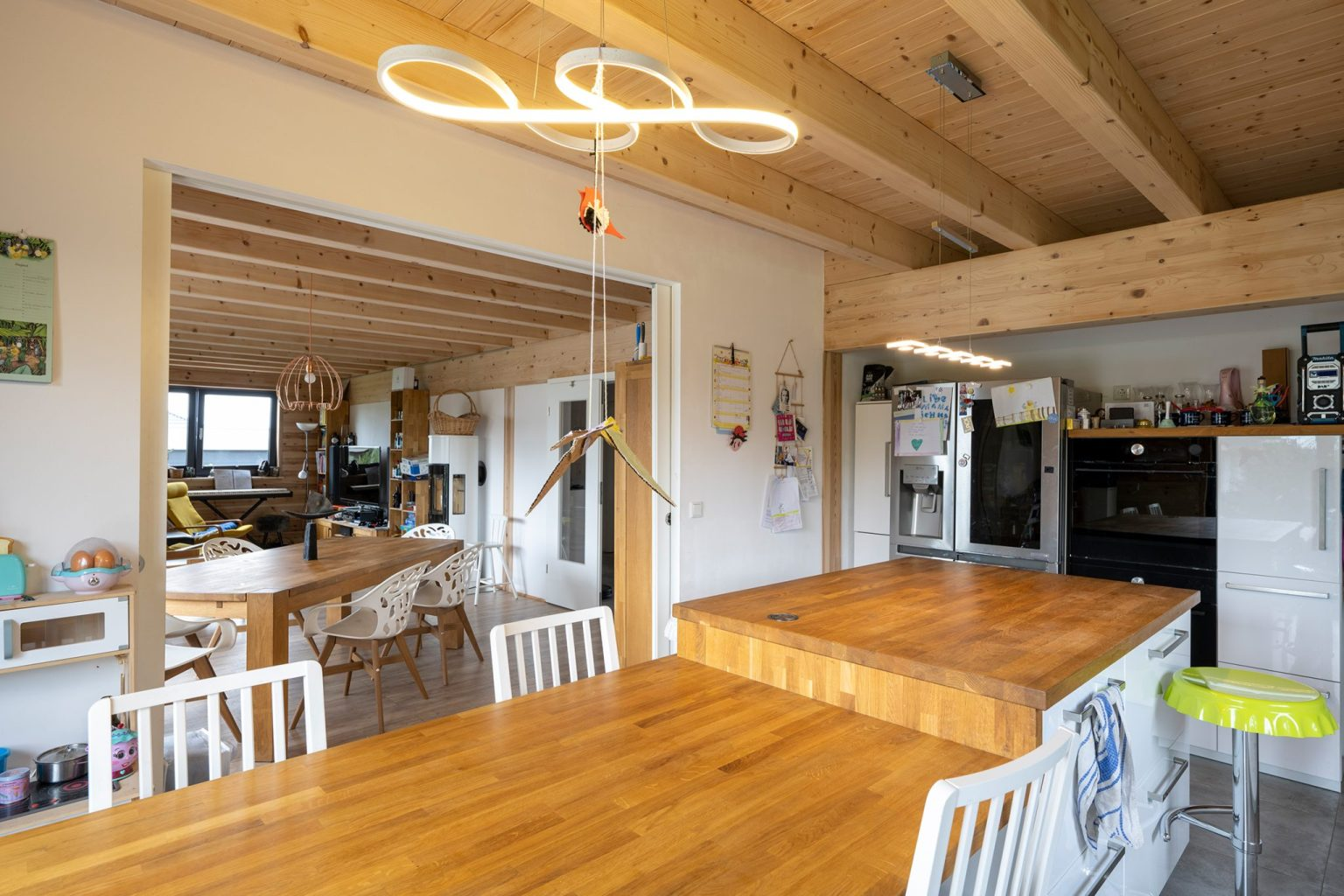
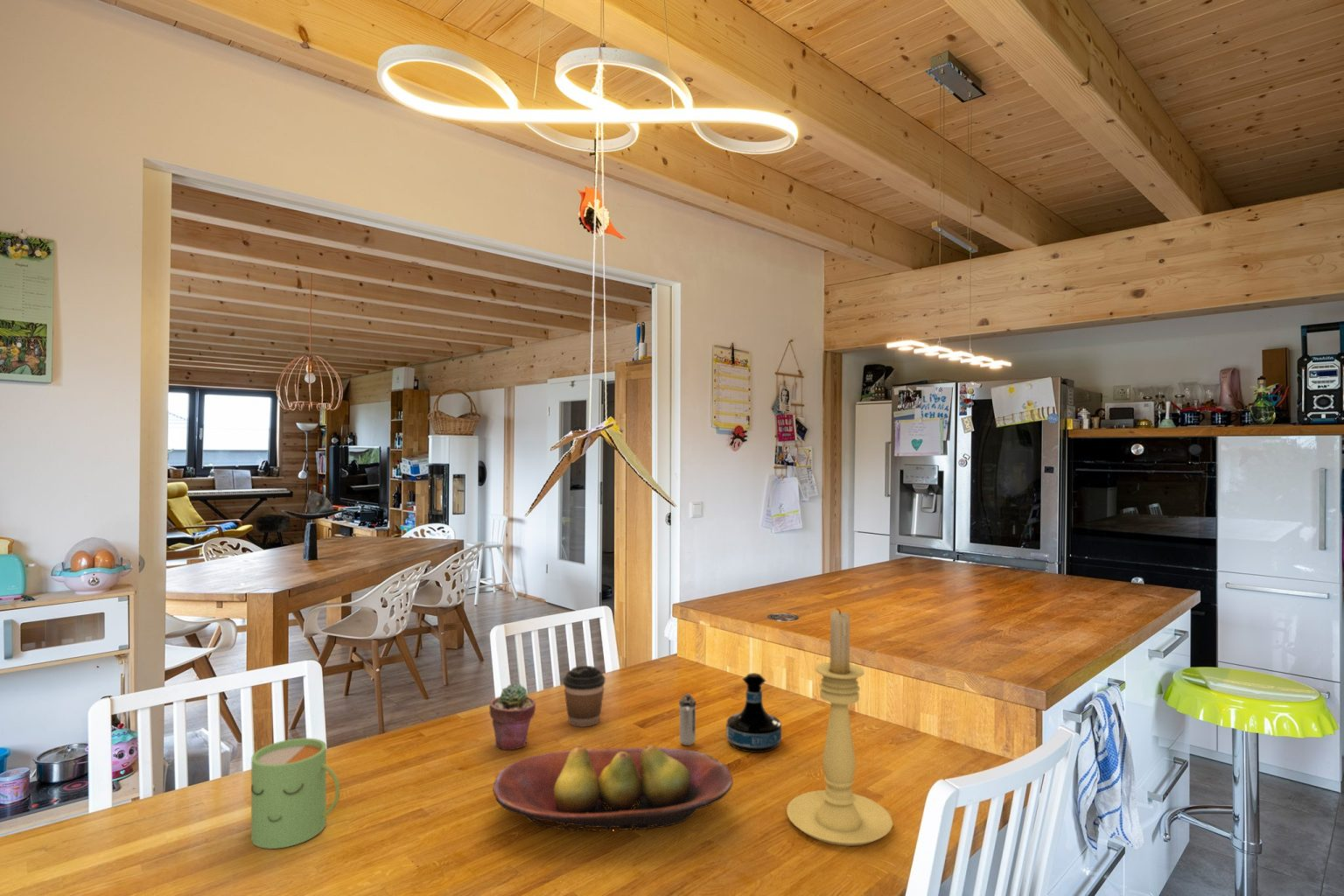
+ tequila bottle [725,672,782,753]
+ potted succulent [488,683,536,751]
+ mug [250,738,340,850]
+ shaker [678,692,697,746]
+ fruit bowl [492,744,734,832]
+ candle holder [786,607,893,847]
+ coffee cup [563,665,606,728]
